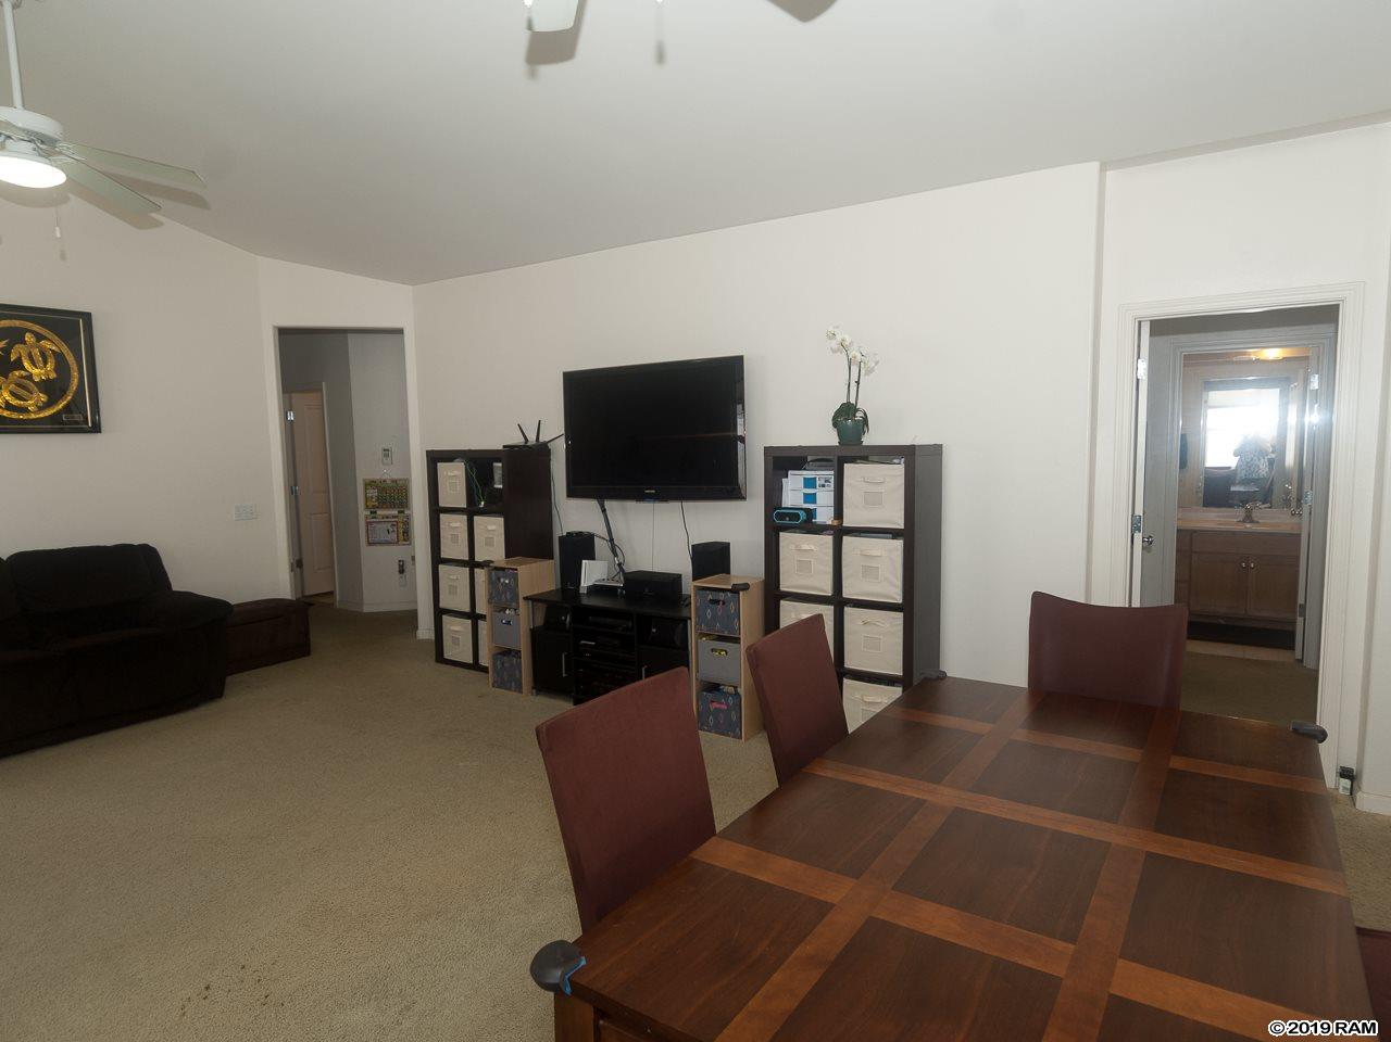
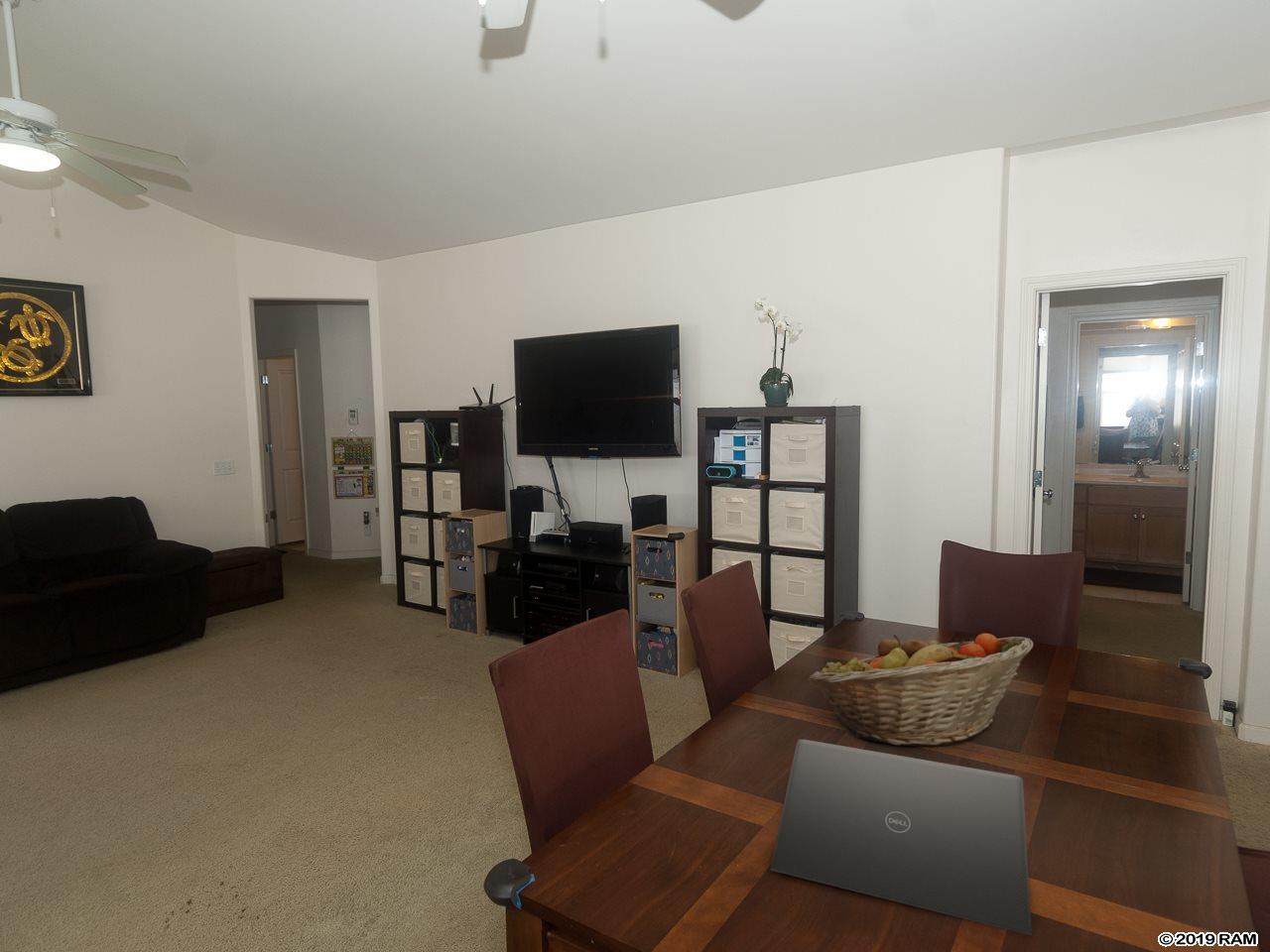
+ fruit basket [808,633,1034,747]
+ laptop [770,739,1033,936]
